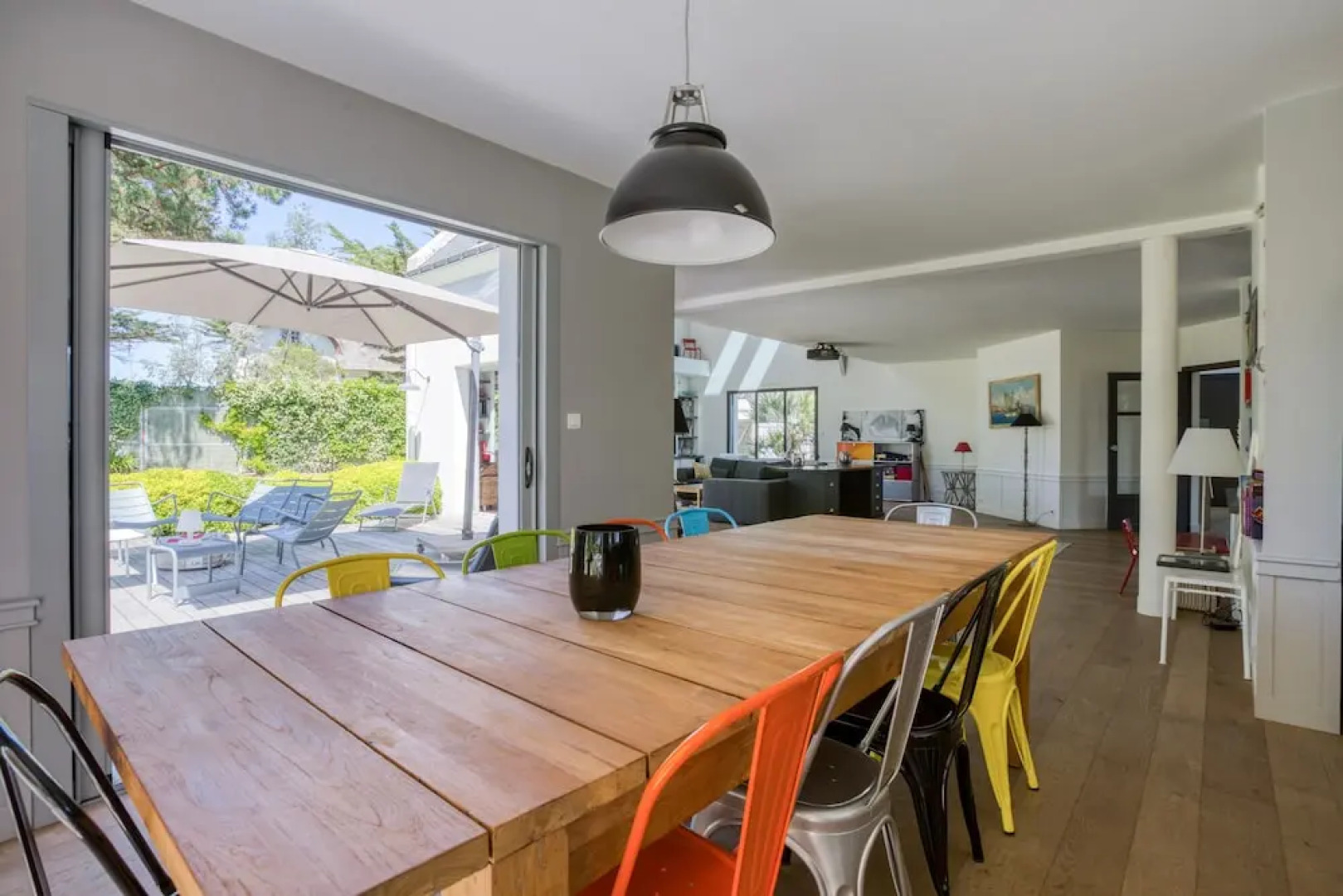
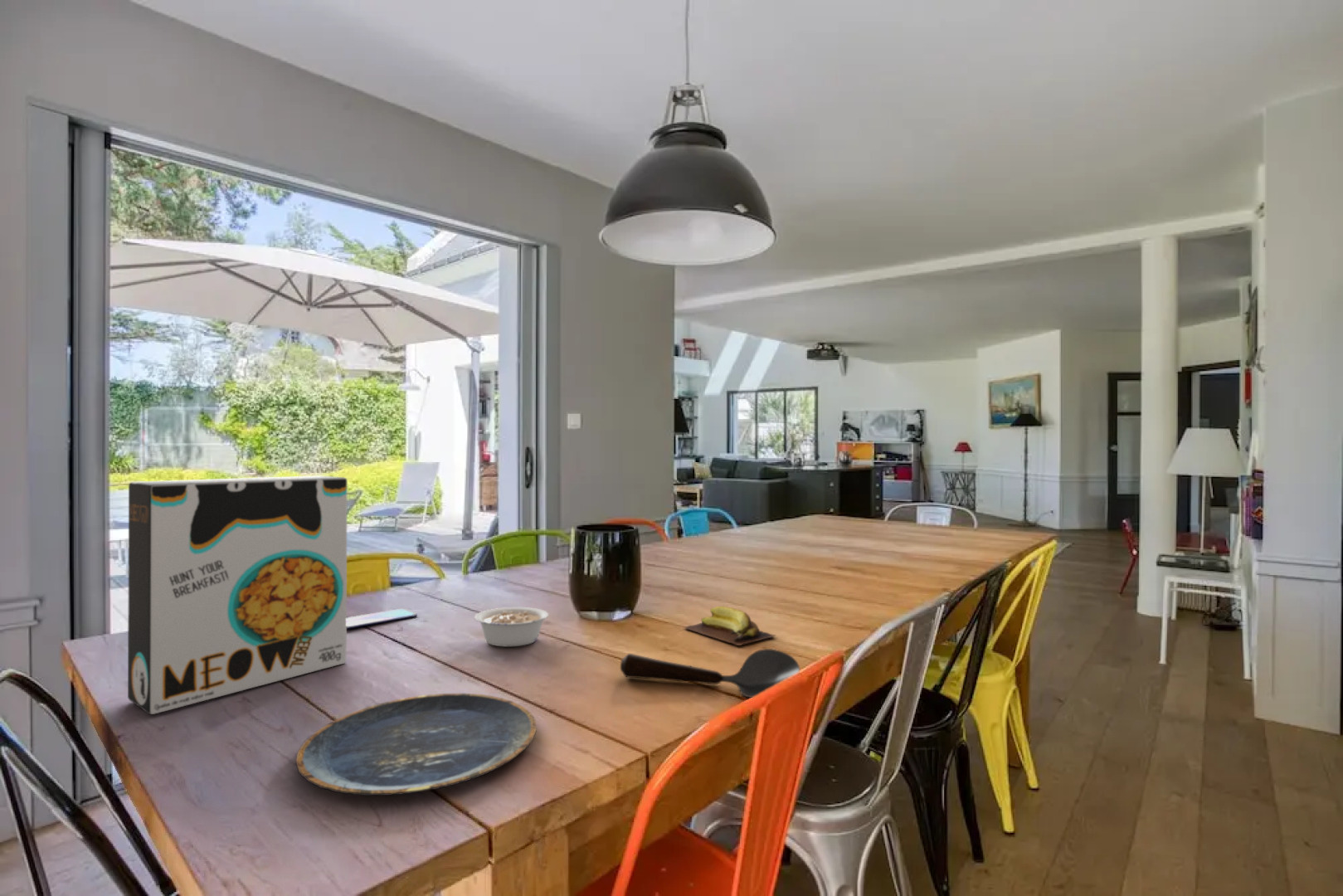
+ smartphone [347,608,418,629]
+ legume [474,606,550,647]
+ spoon [620,648,800,699]
+ cereal box [127,475,348,715]
+ banana [683,606,777,646]
+ plate [295,693,538,796]
